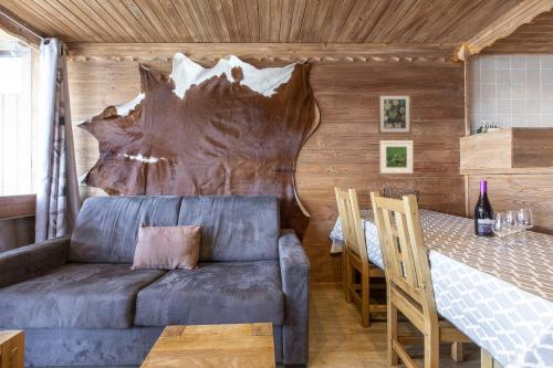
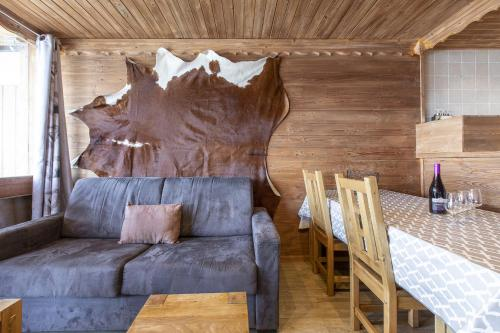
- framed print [378,139,414,175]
- wall art [377,92,413,136]
